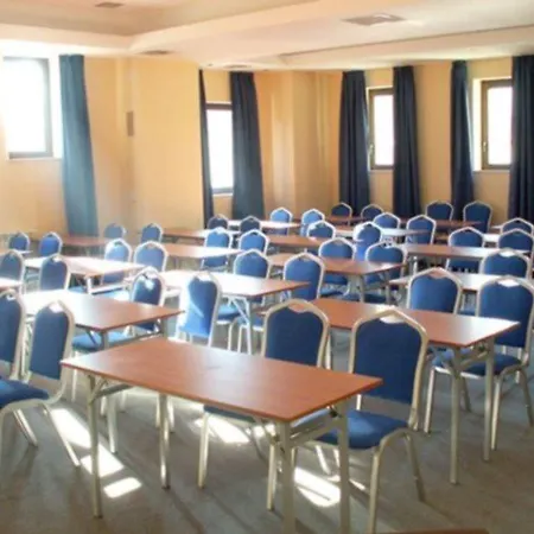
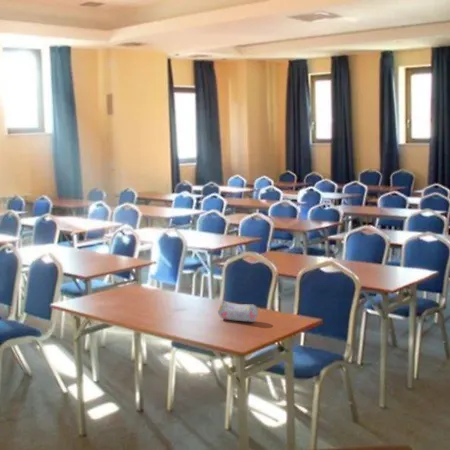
+ pencil case [217,300,259,323]
